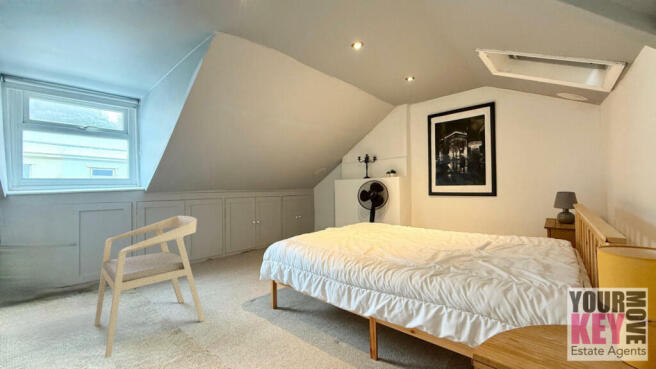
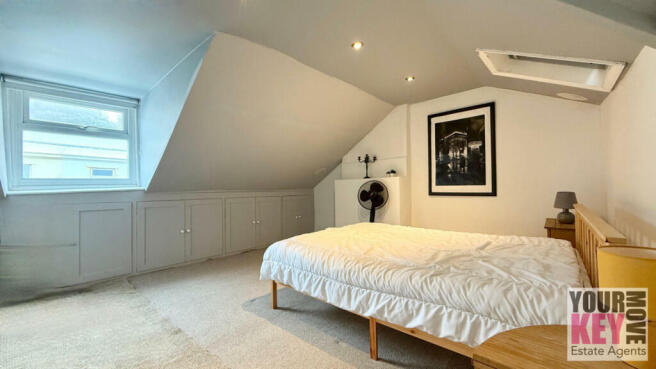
- armchair [94,215,205,359]
